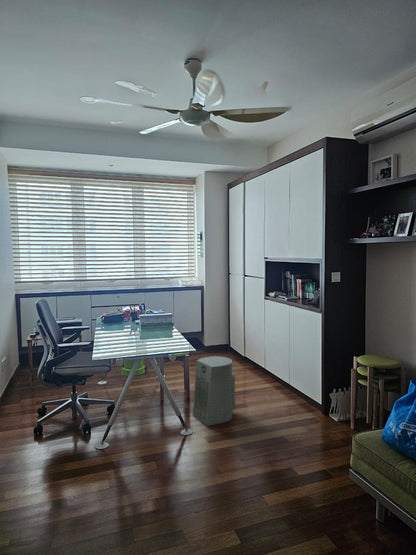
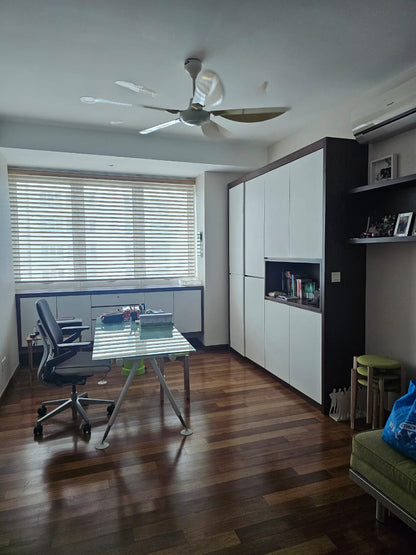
- fan [192,355,236,427]
